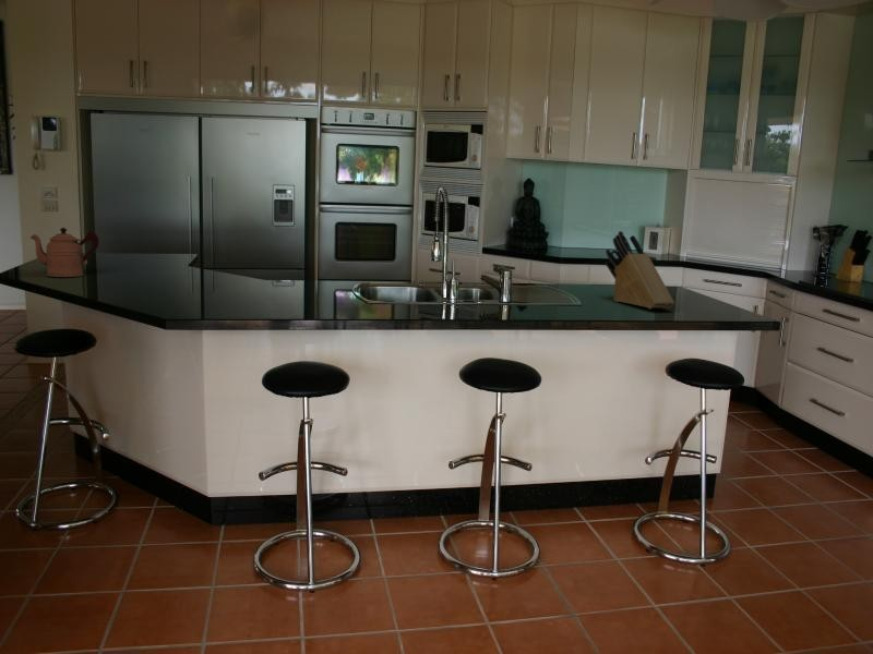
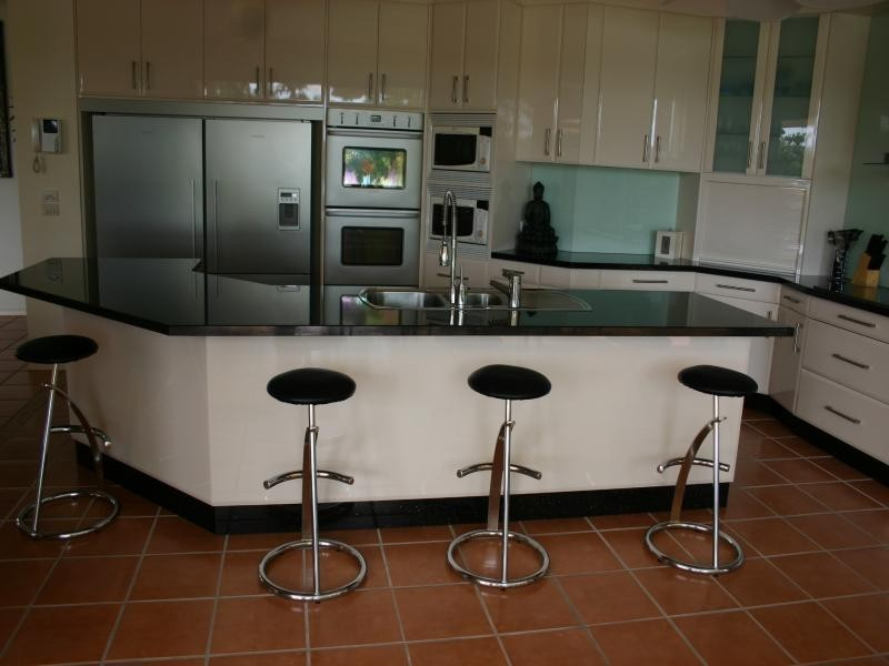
- knife block [605,230,675,310]
- coffeepot [29,226,100,278]
